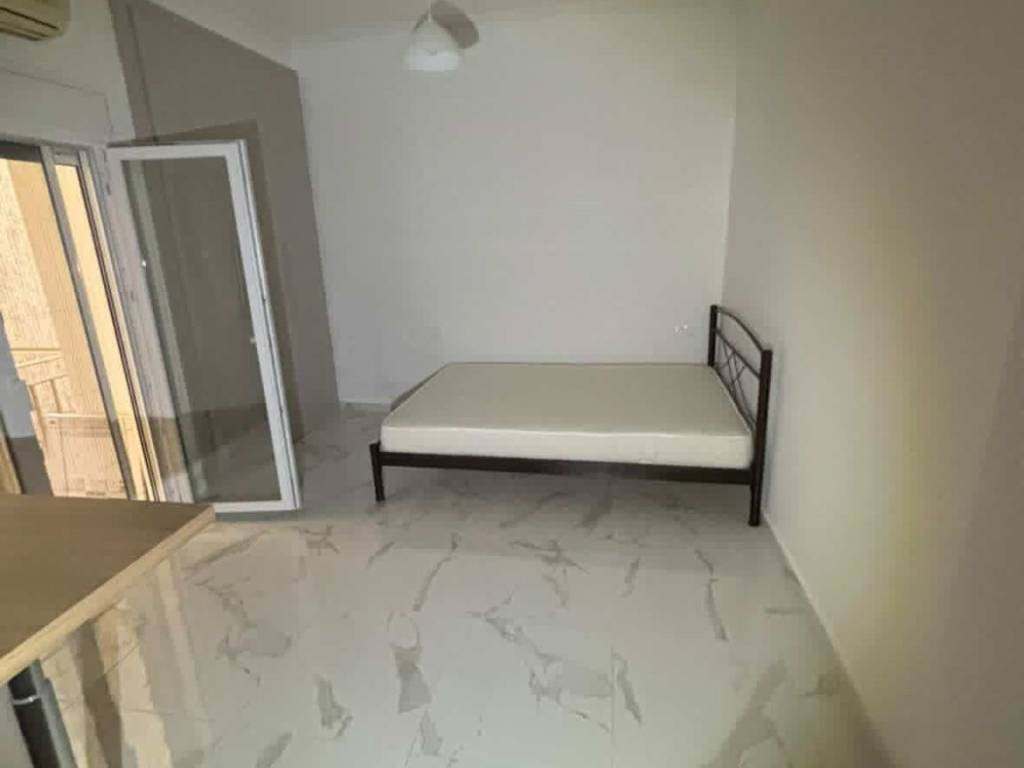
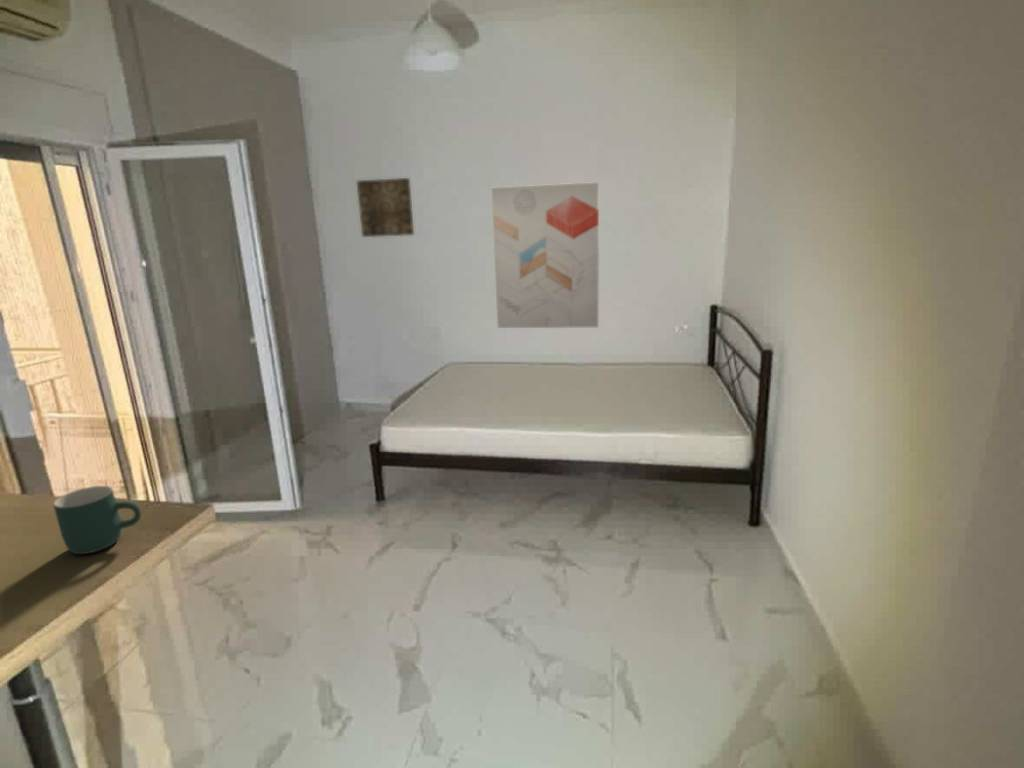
+ wall art [355,177,415,238]
+ mug [52,485,142,555]
+ wall art [491,181,600,329]
